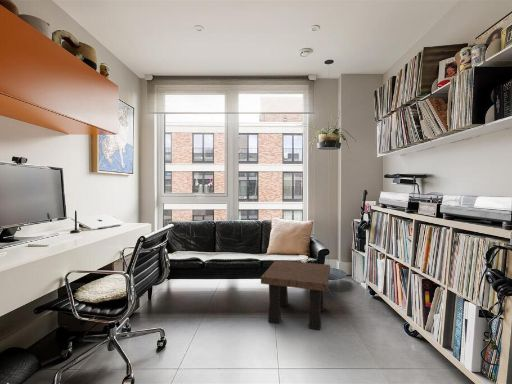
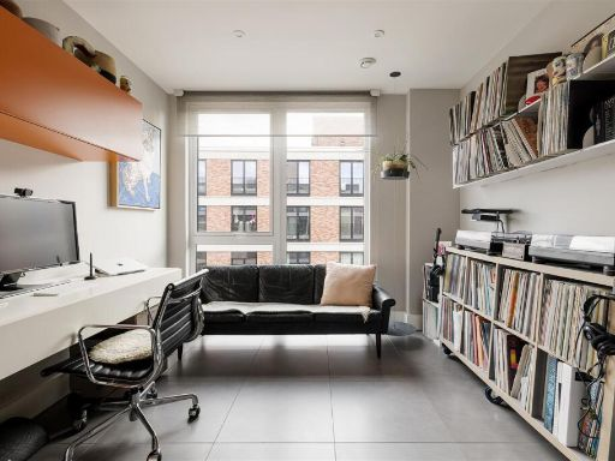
- side table [260,259,331,331]
